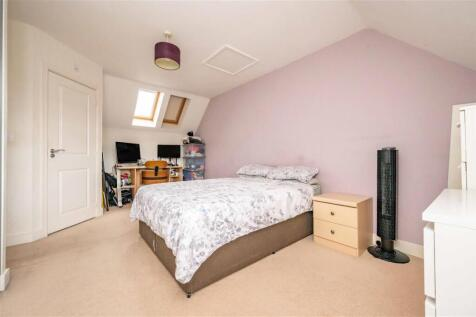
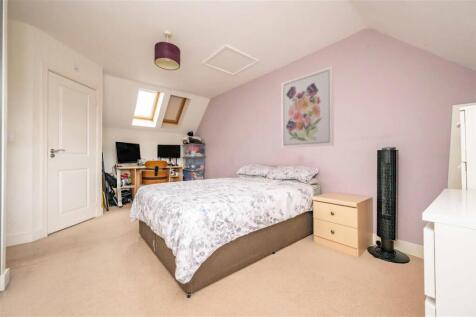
+ wall art [281,65,335,149]
